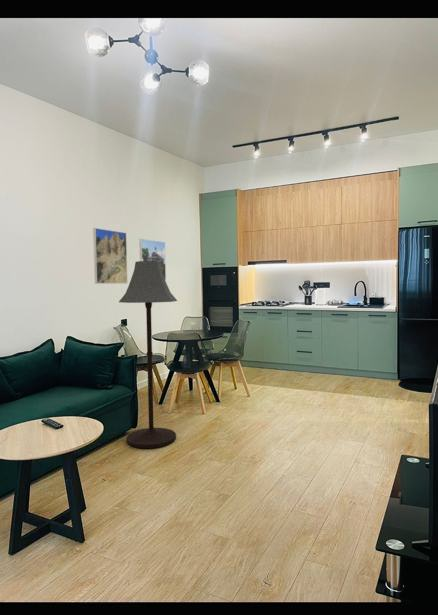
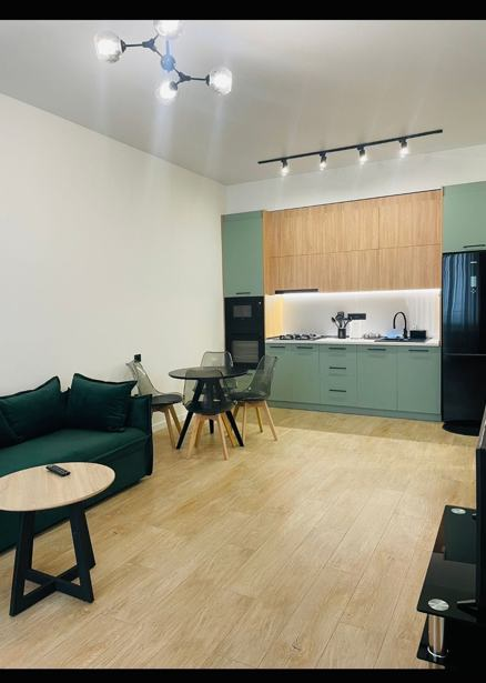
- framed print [92,227,129,285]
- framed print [139,238,167,281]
- floor lamp [118,260,178,449]
